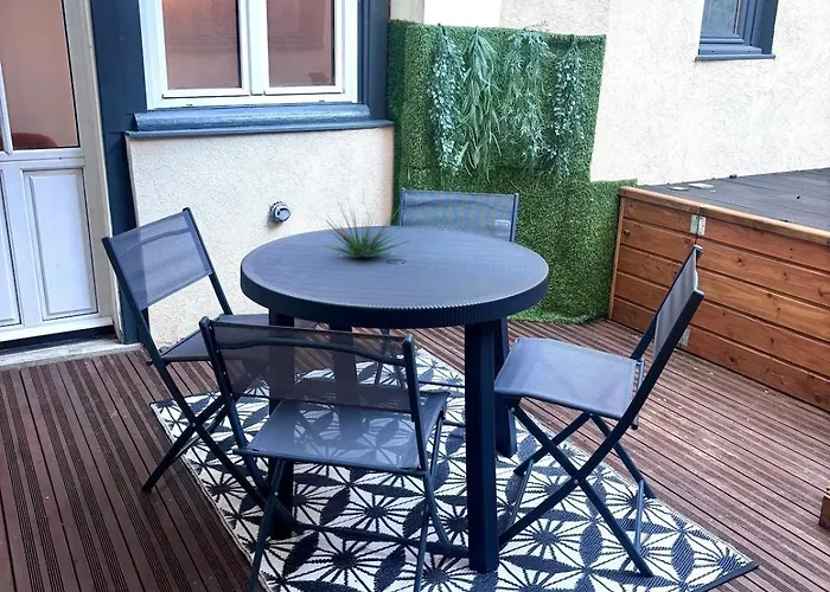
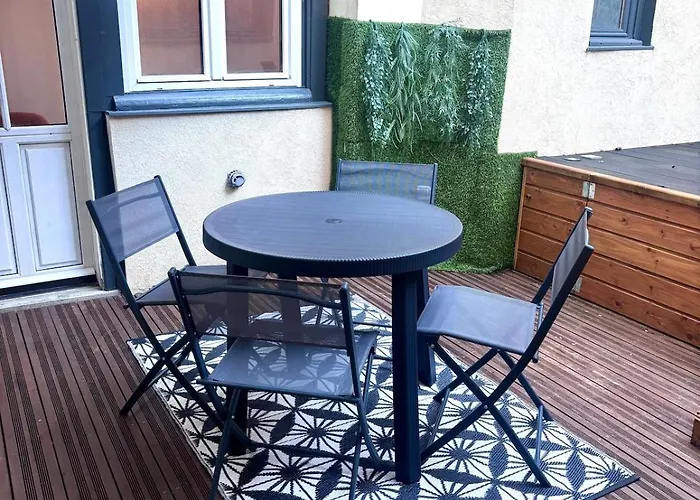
- plant [315,186,408,259]
